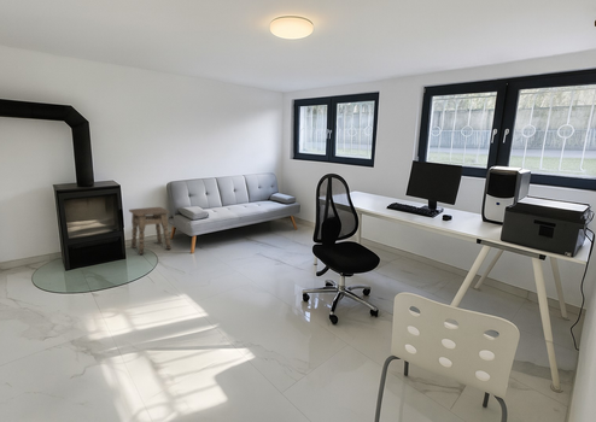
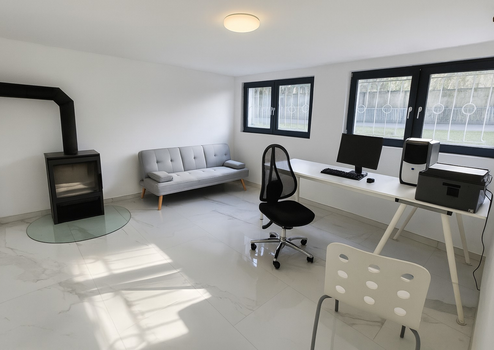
- side table [128,206,173,256]
